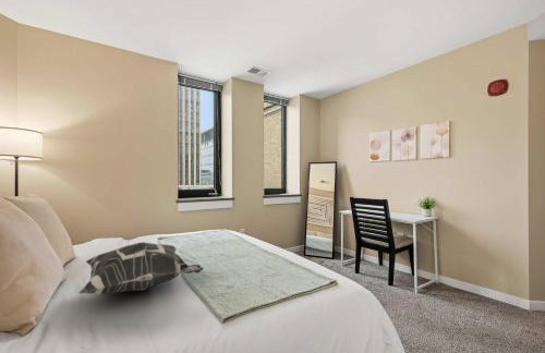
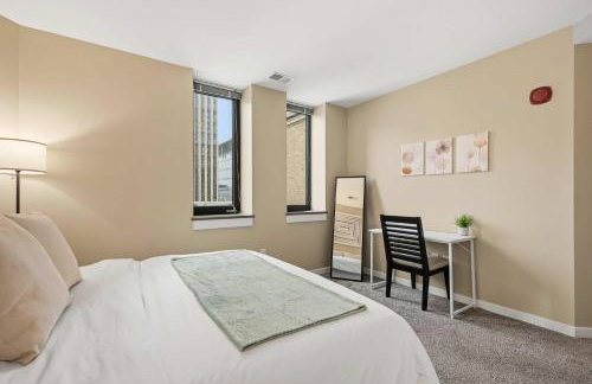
- decorative pillow [78,241,205,295]
